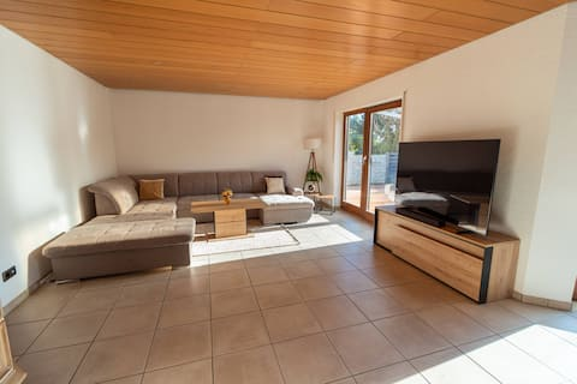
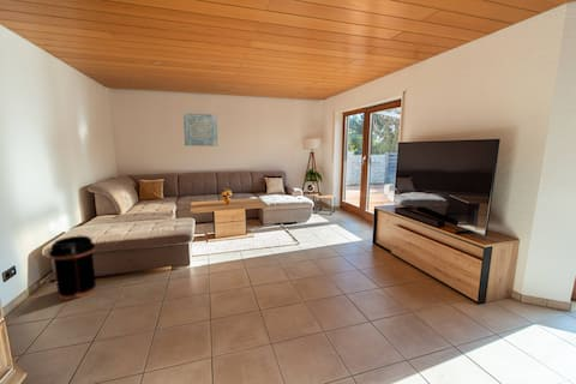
+ wall art [182,112,218,148]
+ trash can [48,234,97,301]
